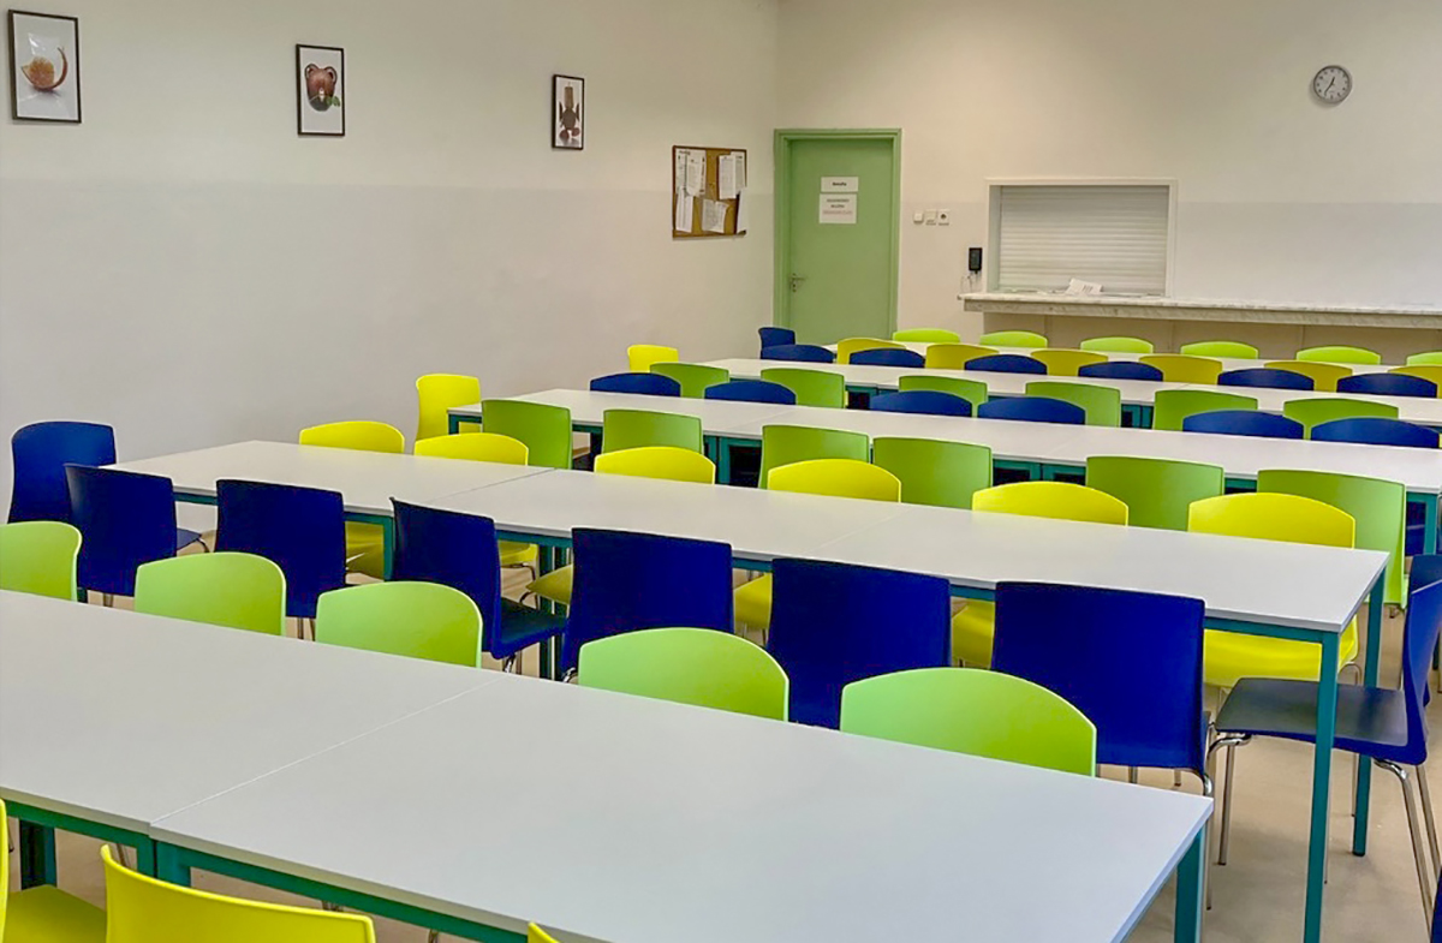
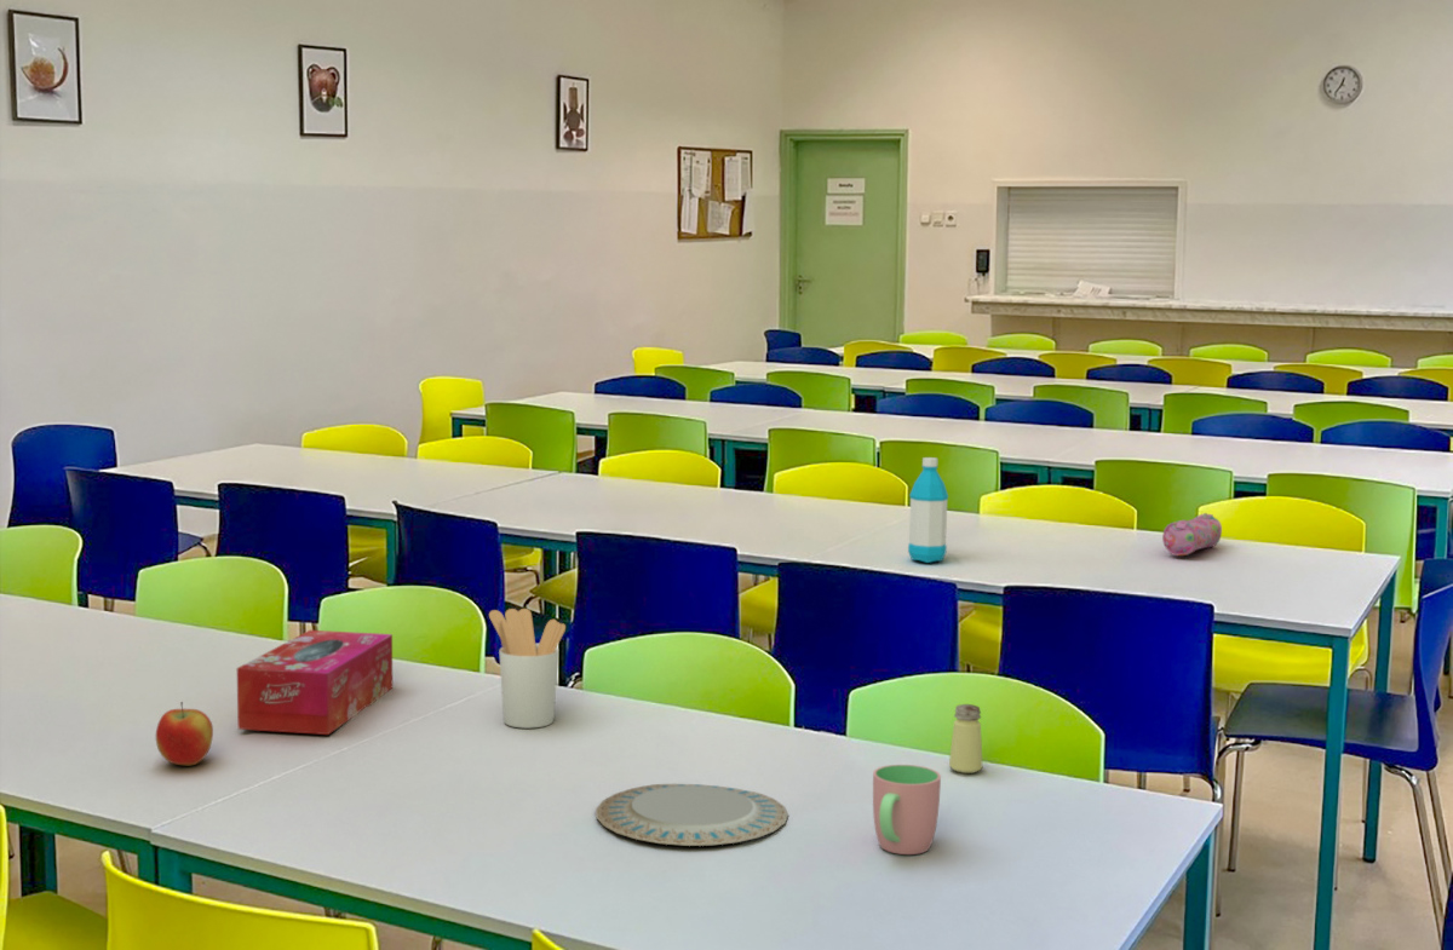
+ cup [872,764,942,856]
+ saltshaker [948,703,983,775]
+ tissue box [236,629,394,736]
+ chinaware [595,783,789,847]
+ water bottle [907,456,949,564]
+ utensil holder [488,608,567,730]
+ pencil case [1161,512,1223,557]
+ apple [155,701,214,766]
